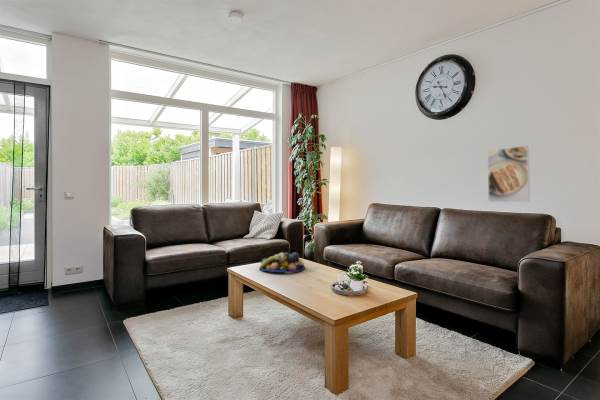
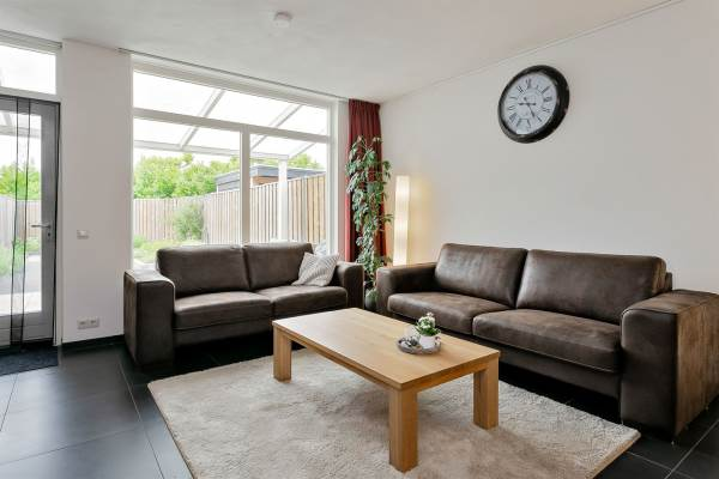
- fruit bowl [258,251,306,273]
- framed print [486,145,531,203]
